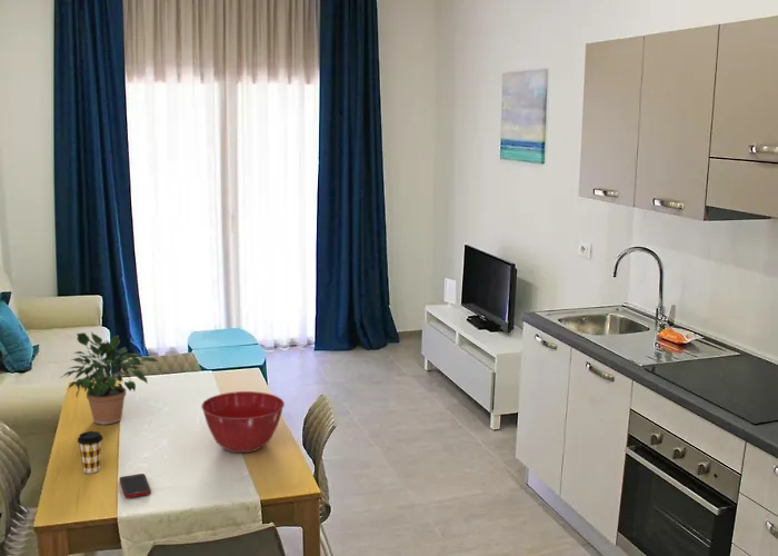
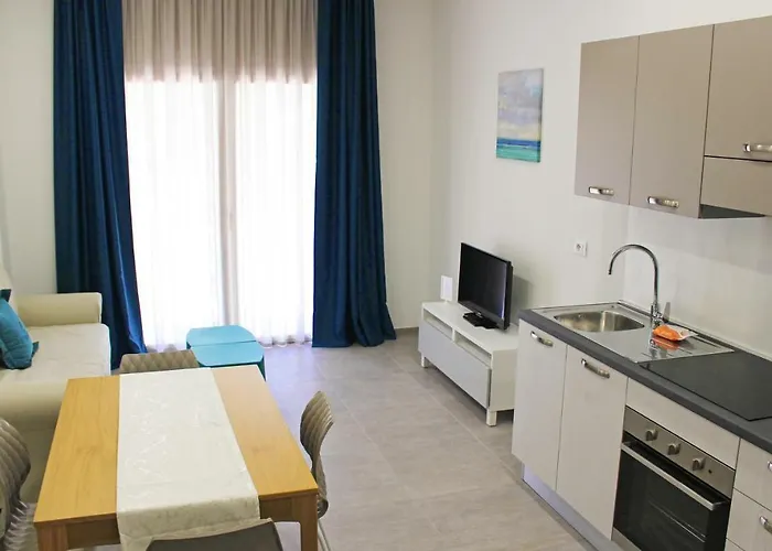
- cell phone [119,473,152,499]
- potted plant [59,330,159,426]
- coffee cup [77,430,104,474]
- mixing bowl [200,390,286,454]
